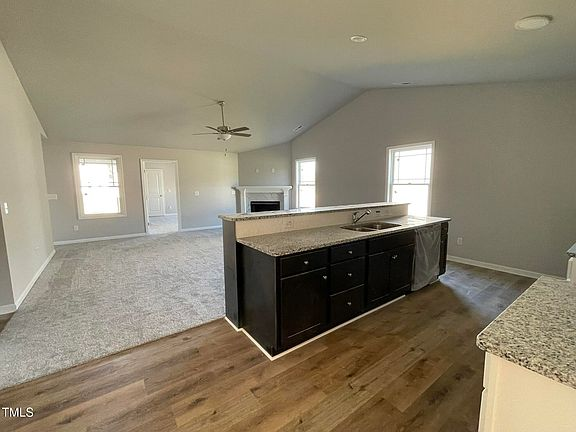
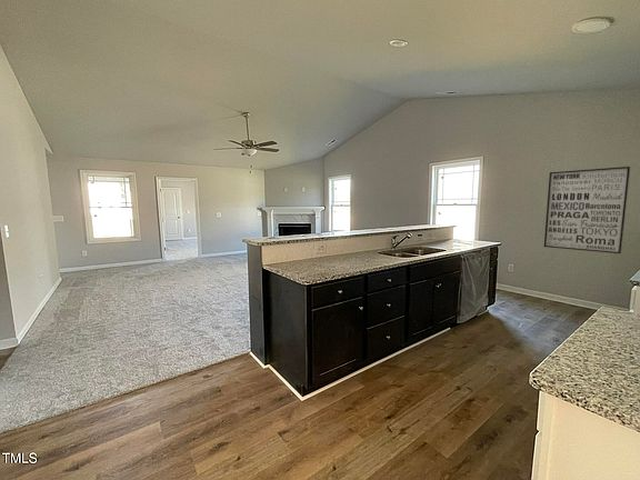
+ wall art [543,166,631,254]
